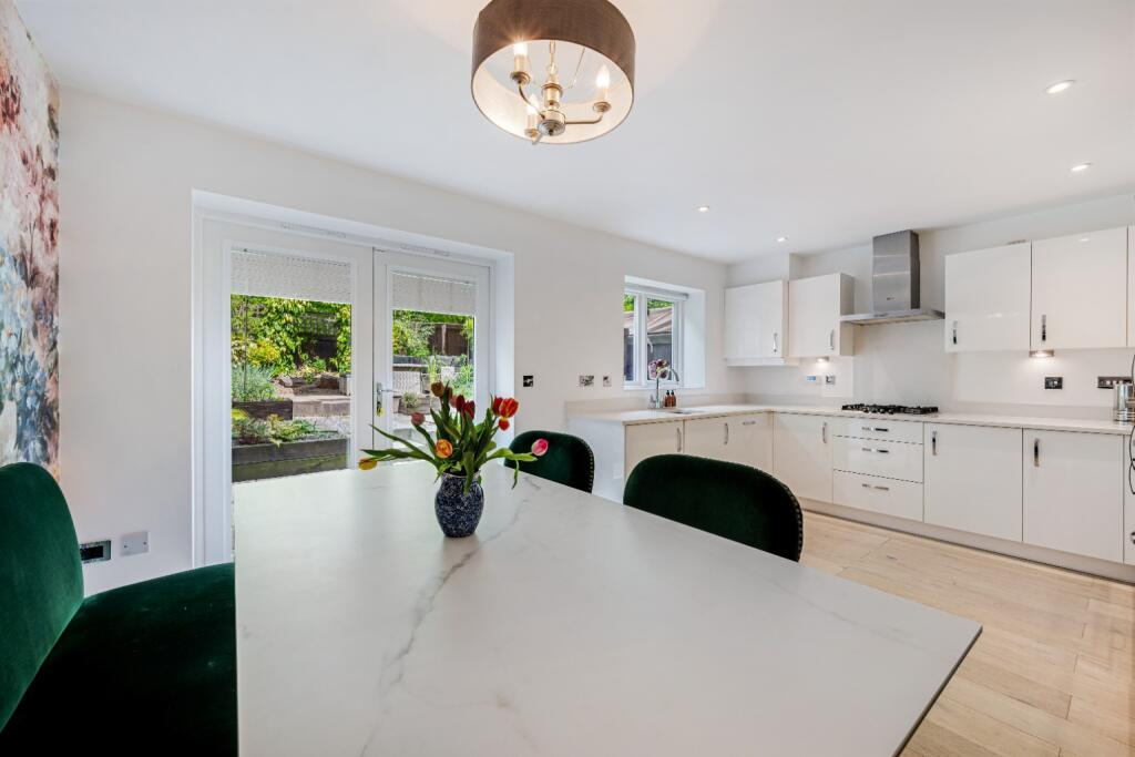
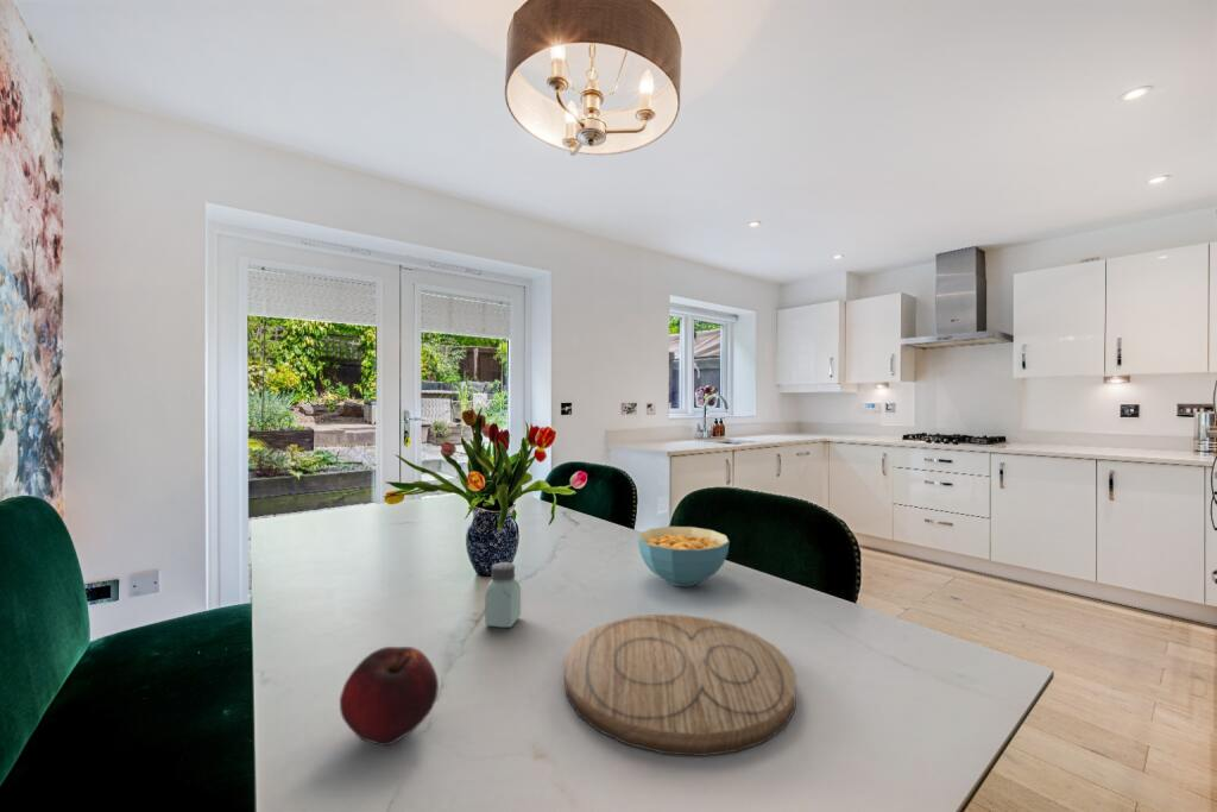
+ cutting board [563,613,797,757]
+ cereal bowl [637,525,731,587]
+ fruit [339,646,440,747]
+ saltshaker [484,561,522,629]
